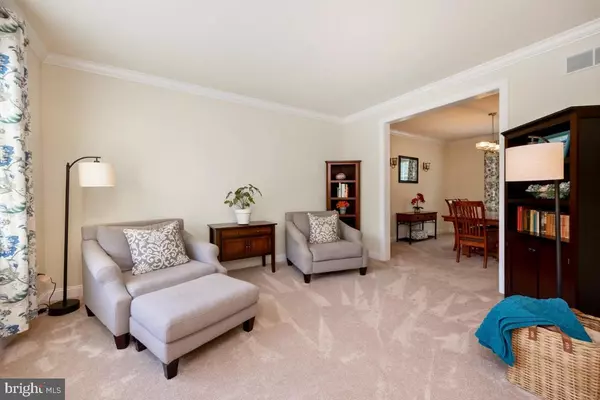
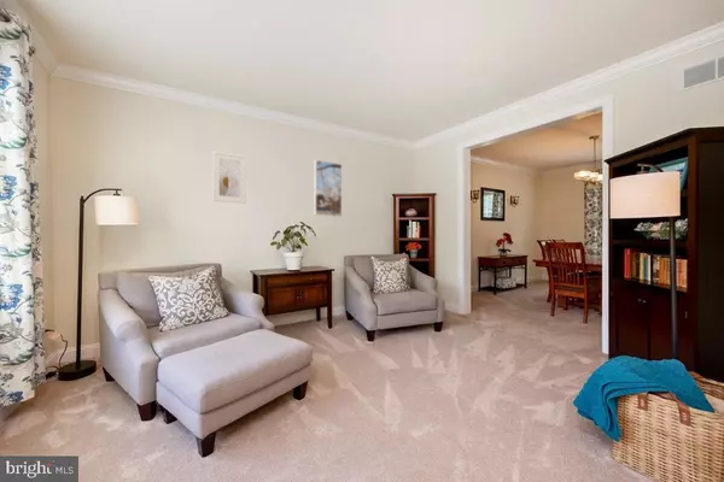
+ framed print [211,151,247,205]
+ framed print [313,159,343,218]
